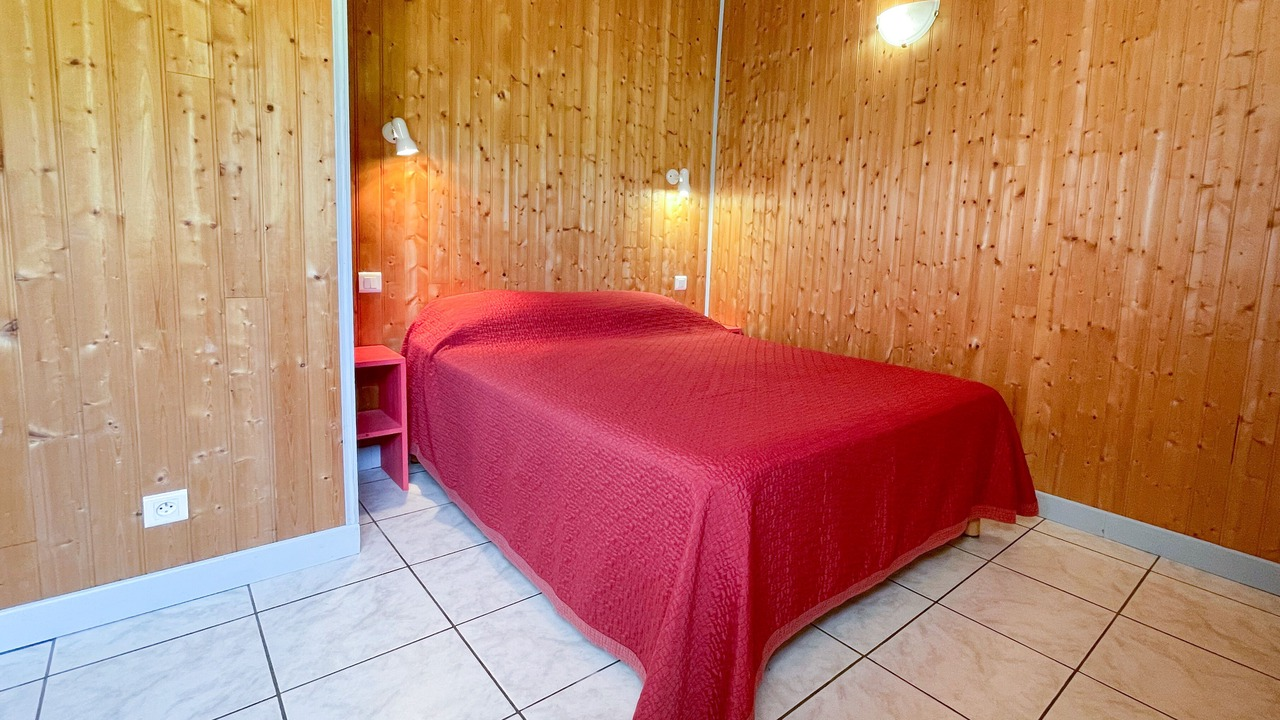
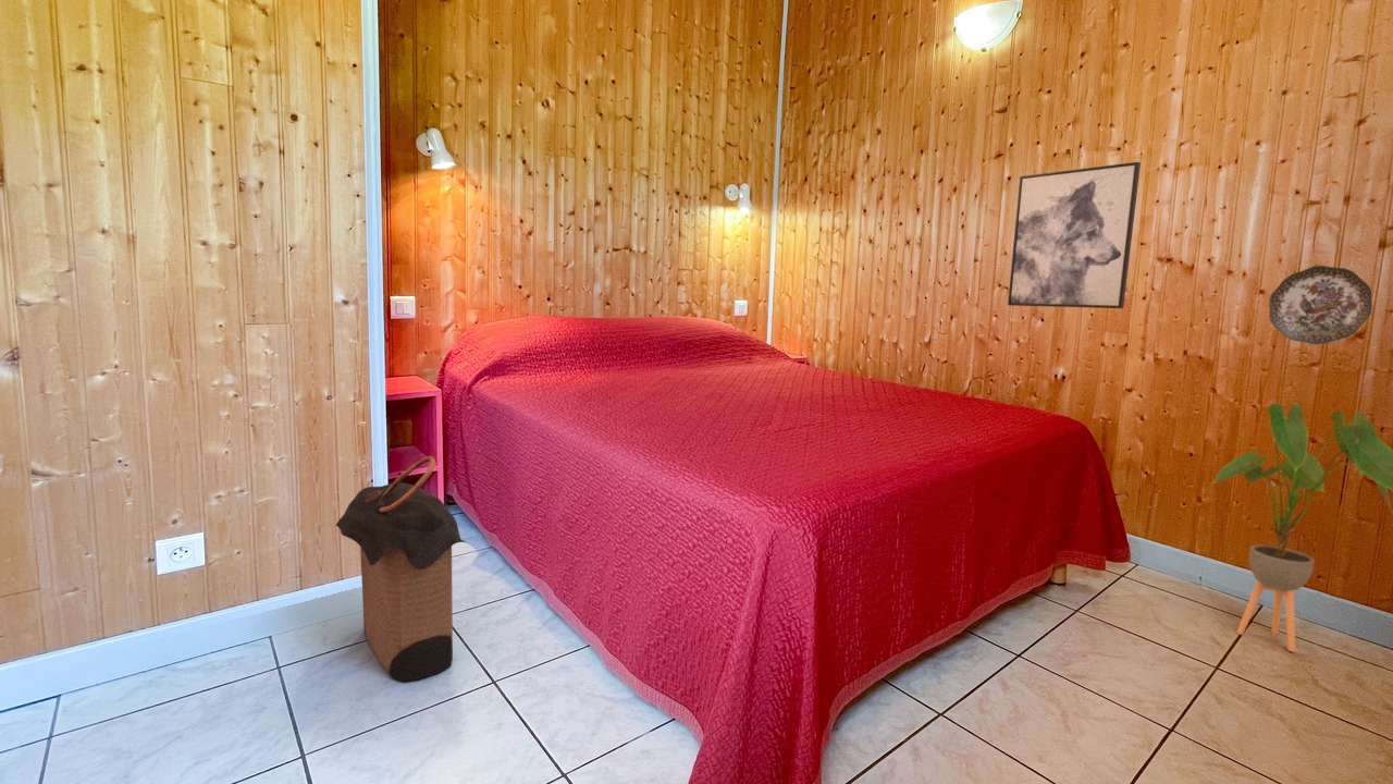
+ decorative plate [1268,265,1373,345]
+ house plant [1209,403,1393,652]
+ laundry hamper [335,455,467,683]
+ wall art [1007,161,1142,309]
